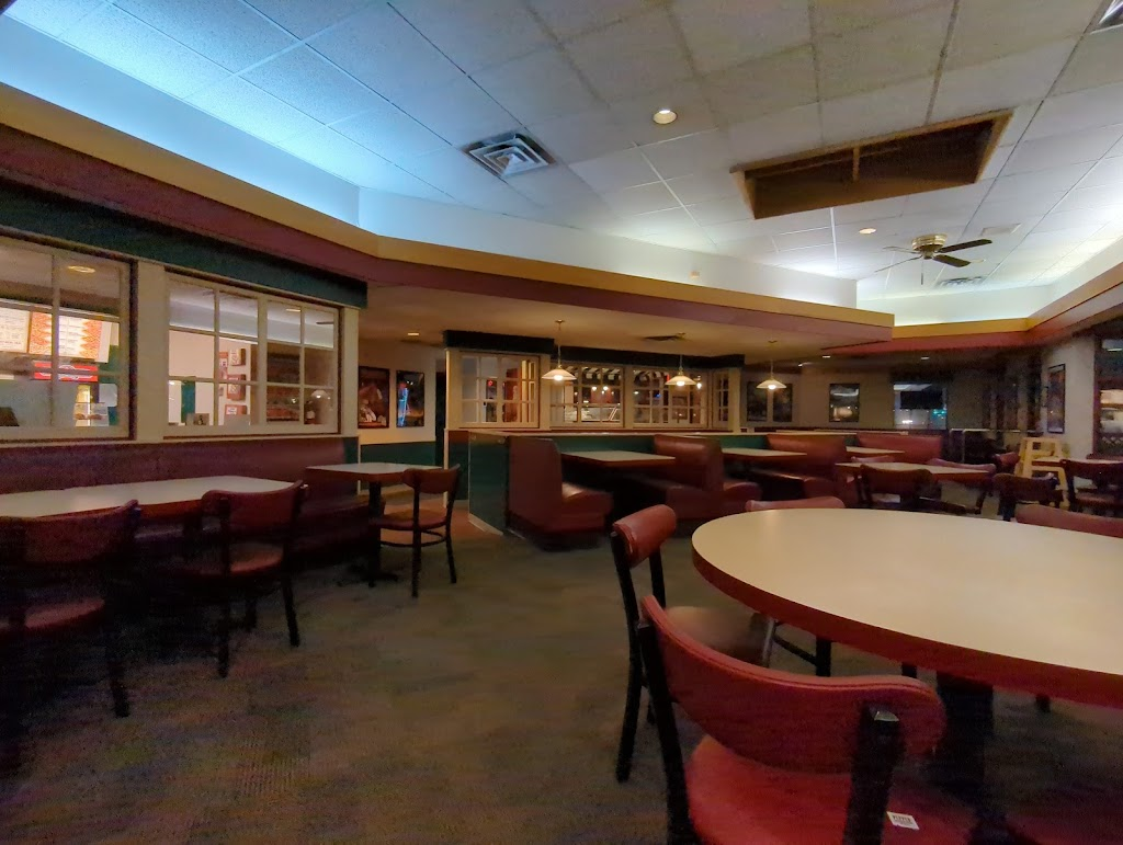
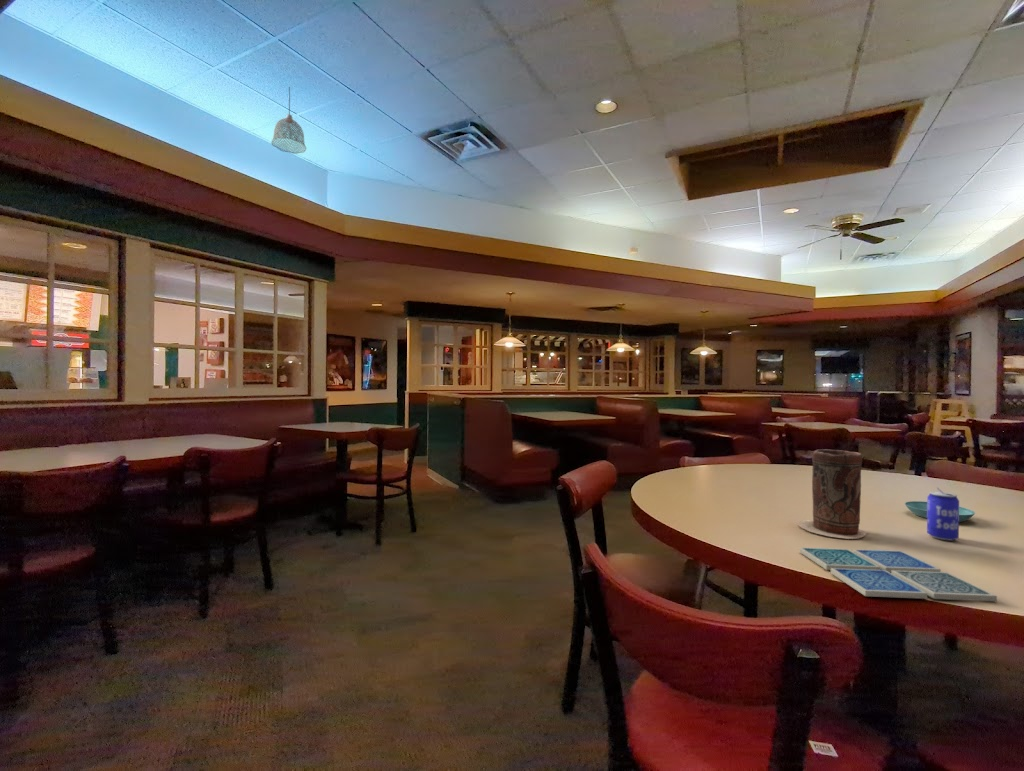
+ saucer [904,500,976,523]
+ vase [797,448,866,540]
+ beer can [926,486,960,542]
+ drink coaster [798,547,998,602]
+ pendant lamp [270,86,307,155]
